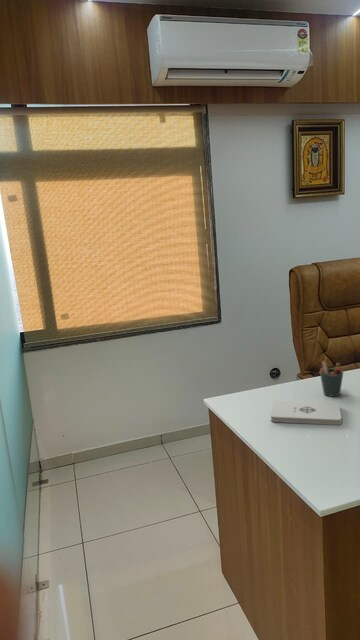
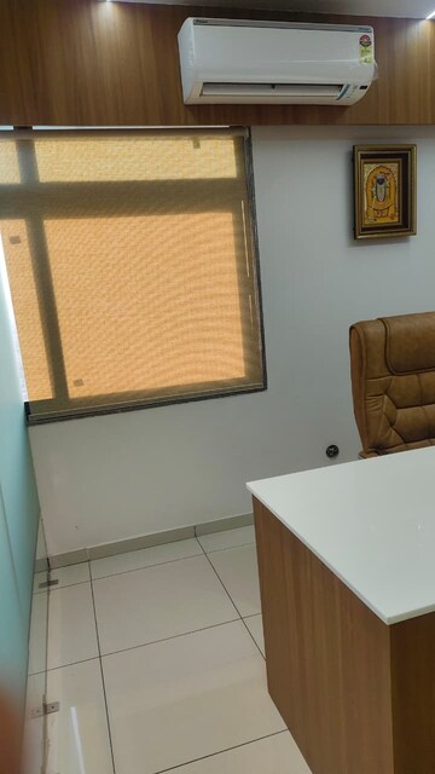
- pen holder [319,359,344,398]
- notepad [270,400,343,426]
